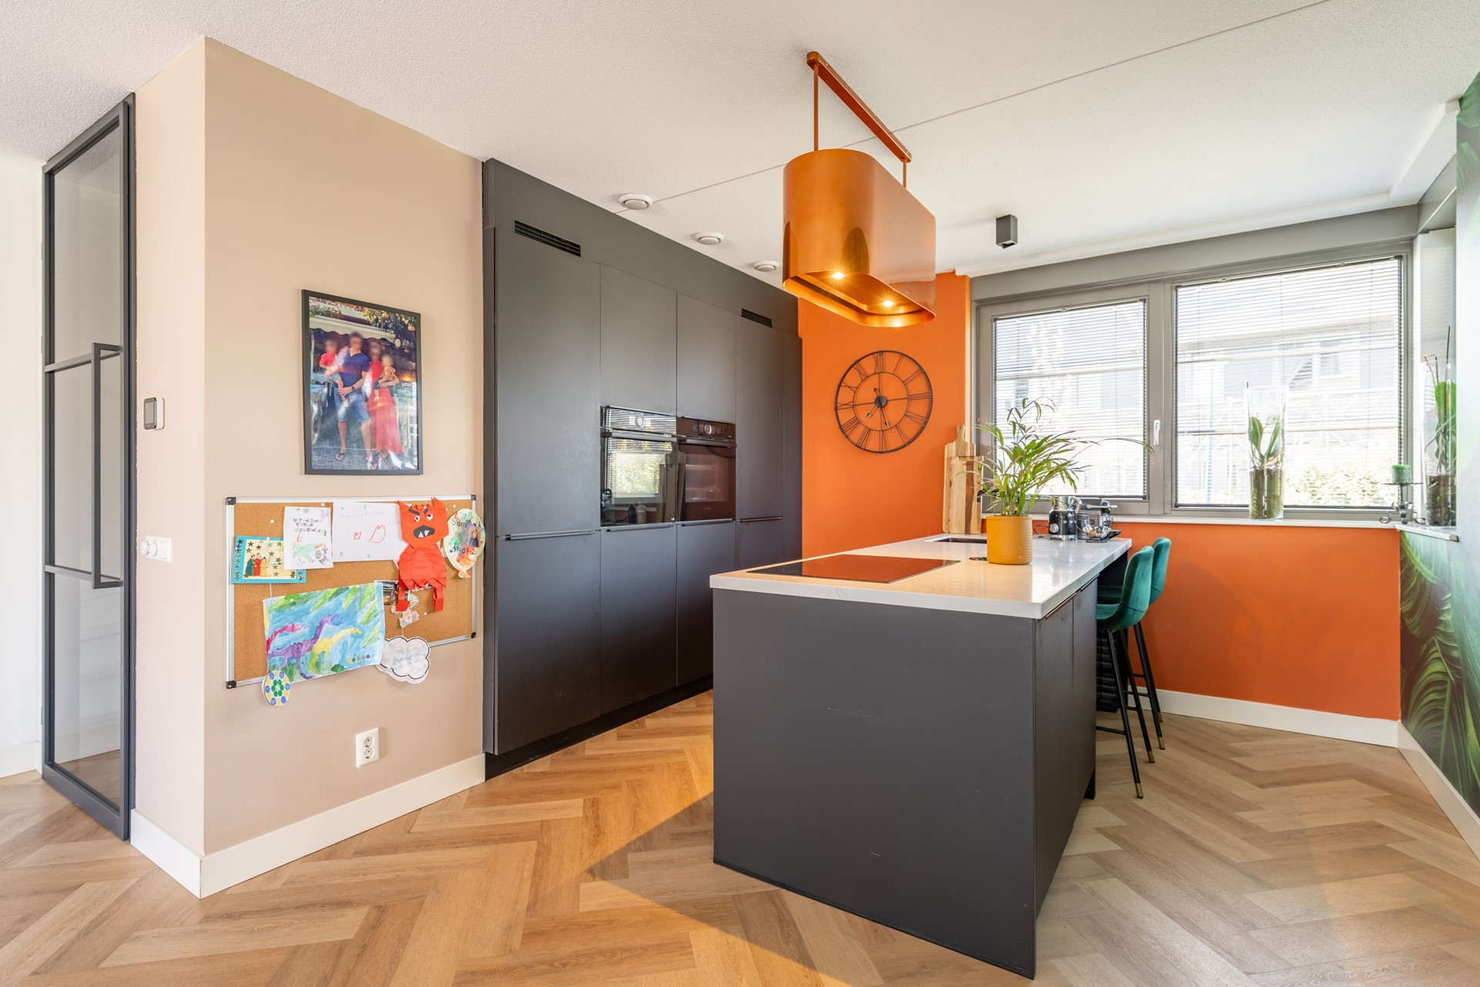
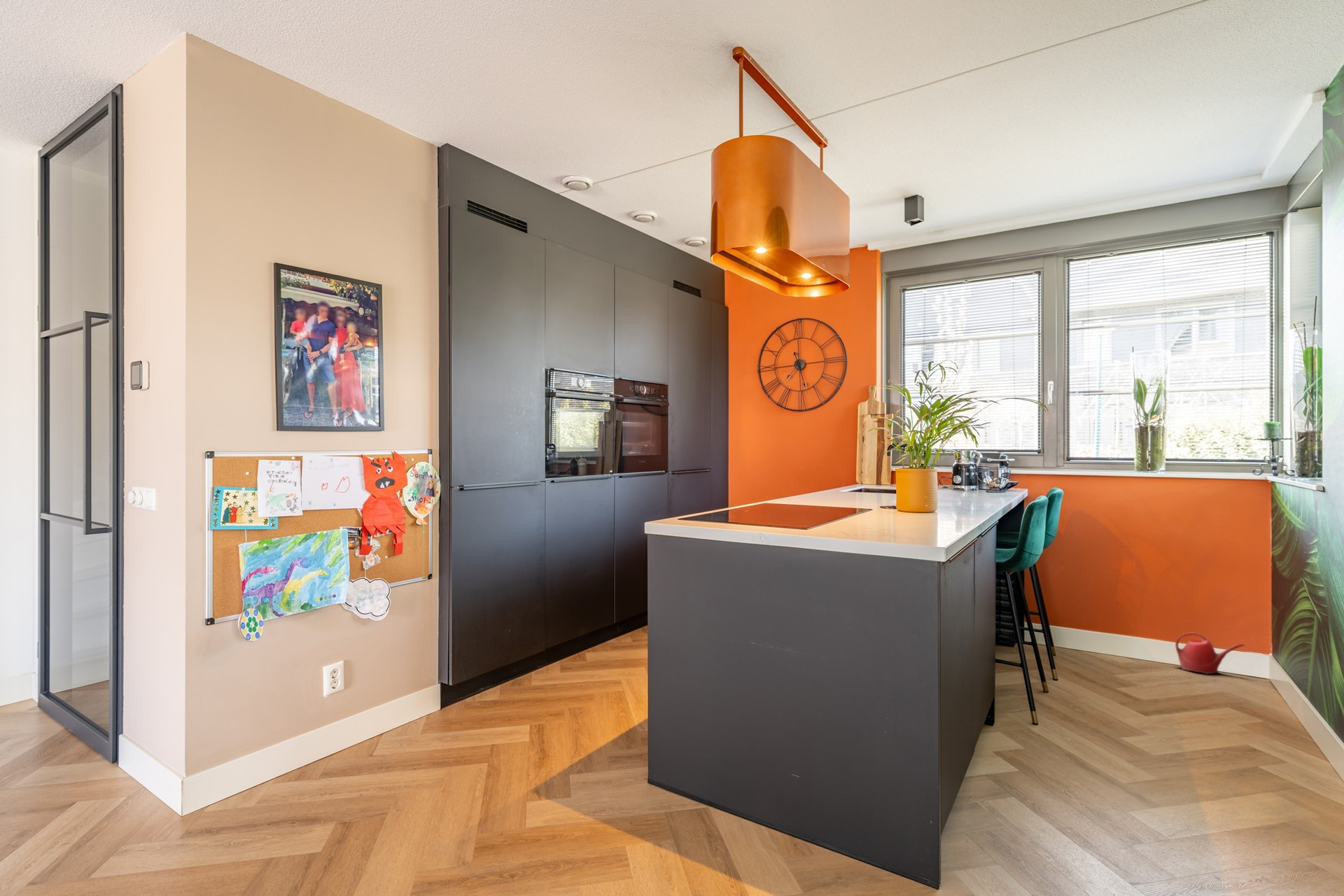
+ watering can [1175,632,1245,675]
